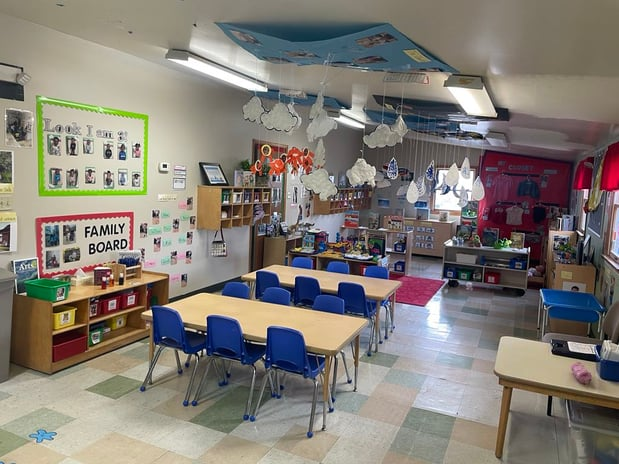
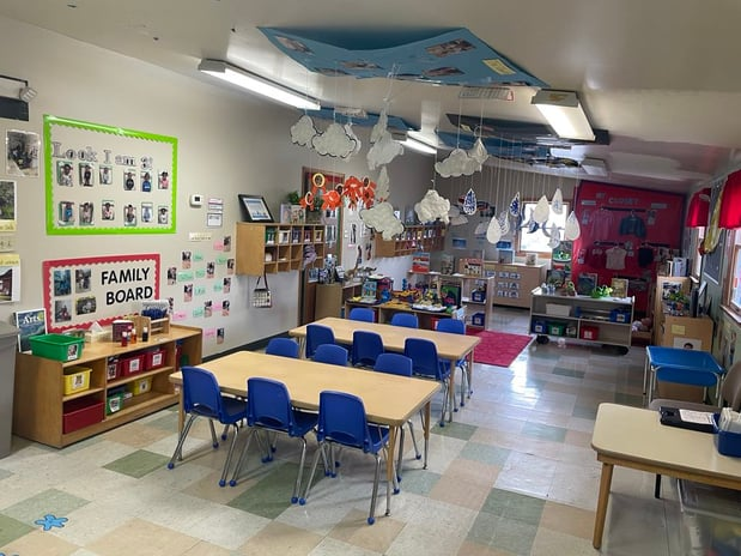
- pencil case [570,361,593,384]
